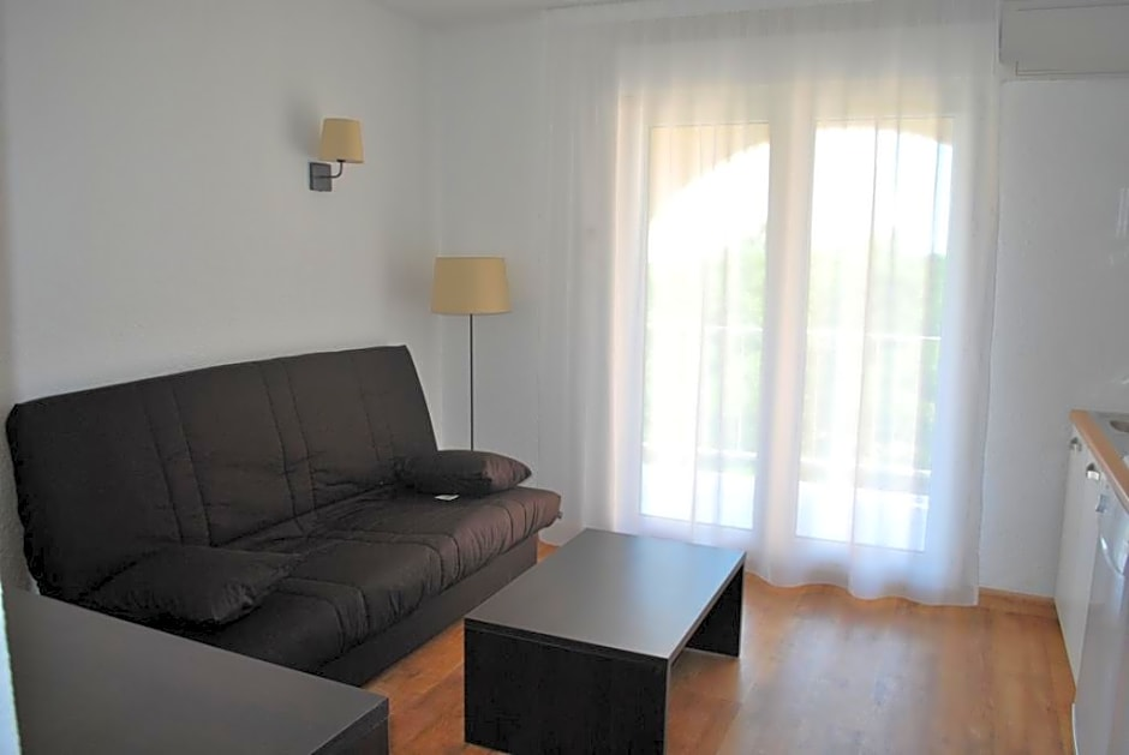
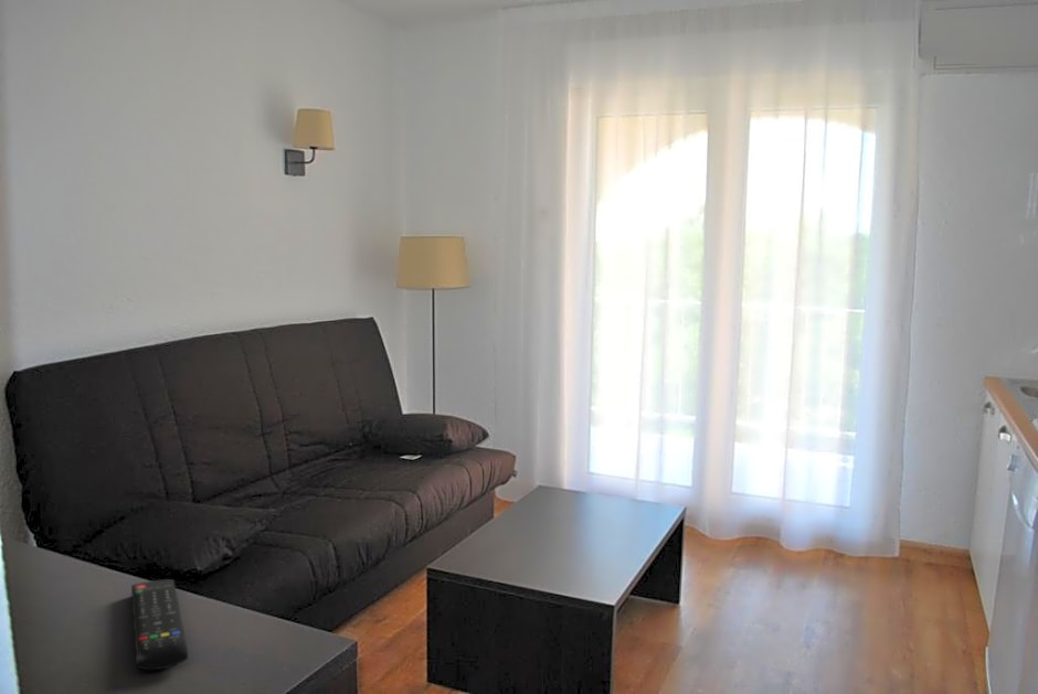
+ remote control [130,578,189,672]
